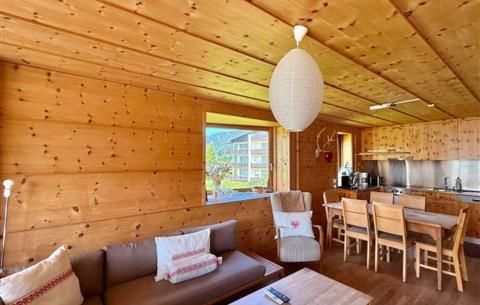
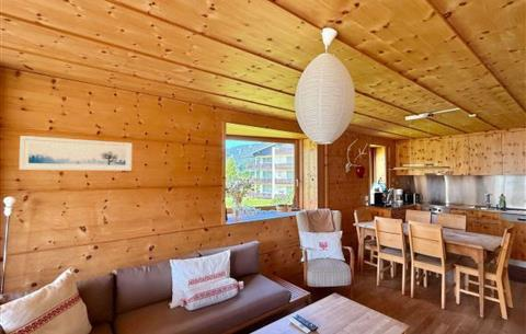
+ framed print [19,135,133,172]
